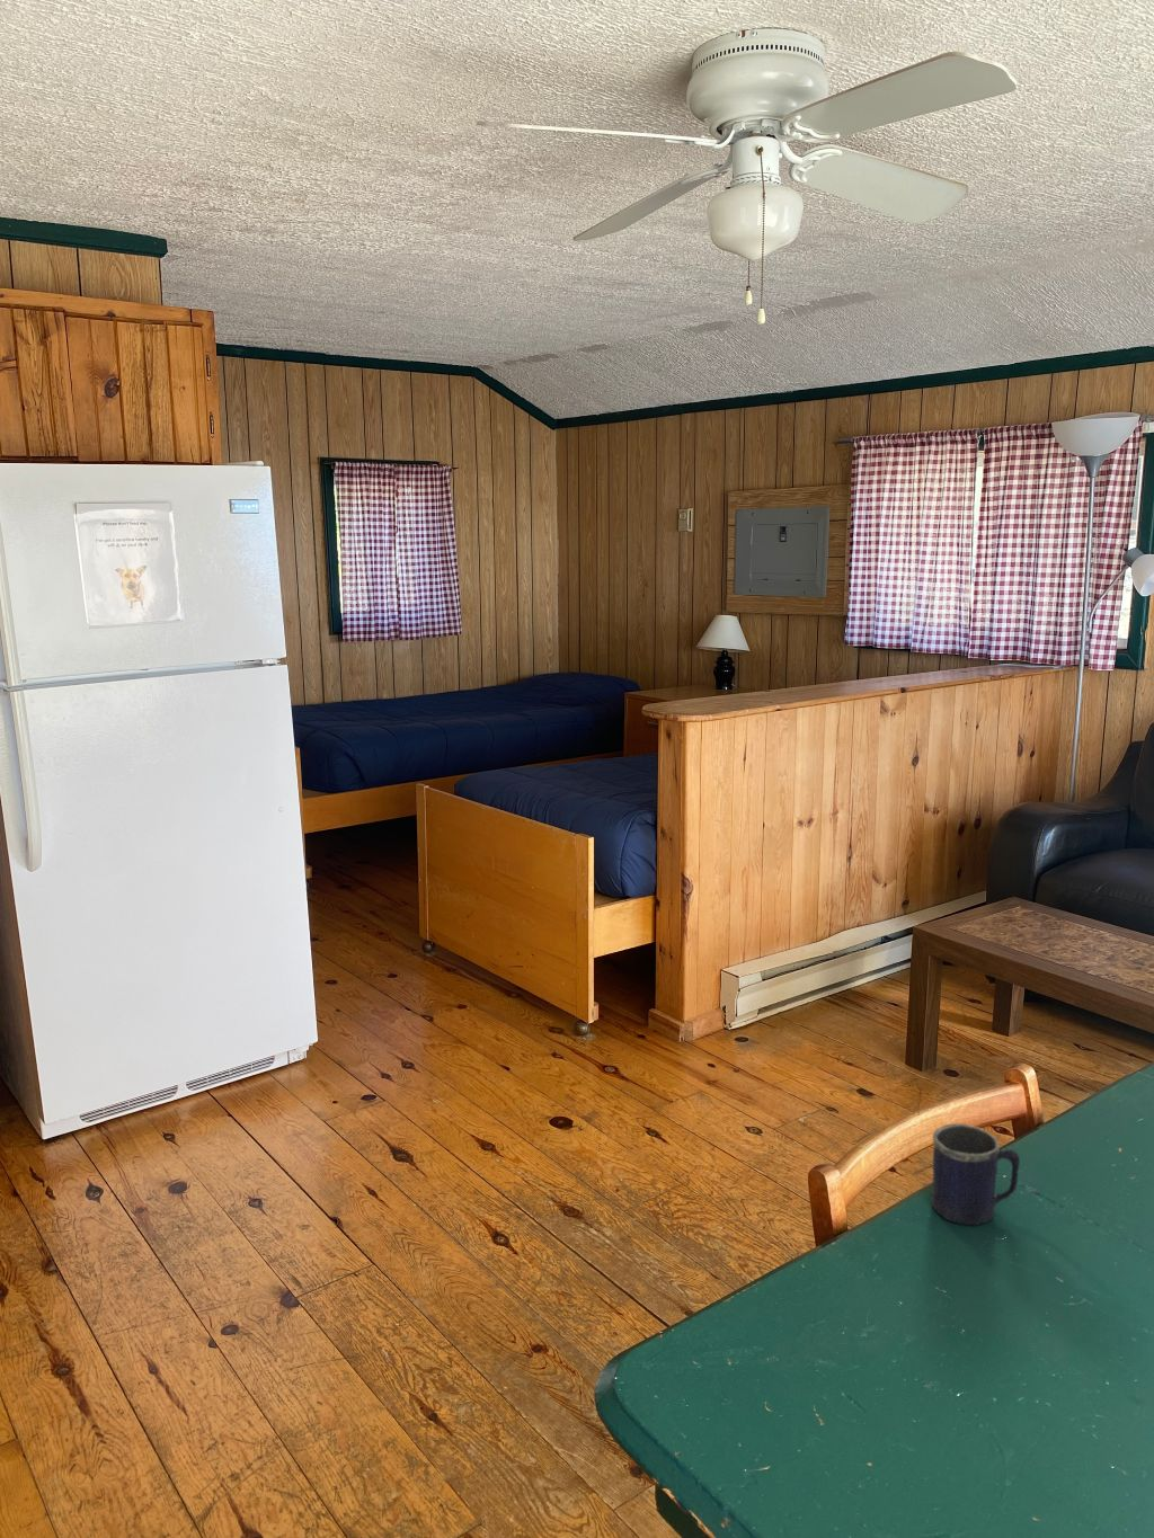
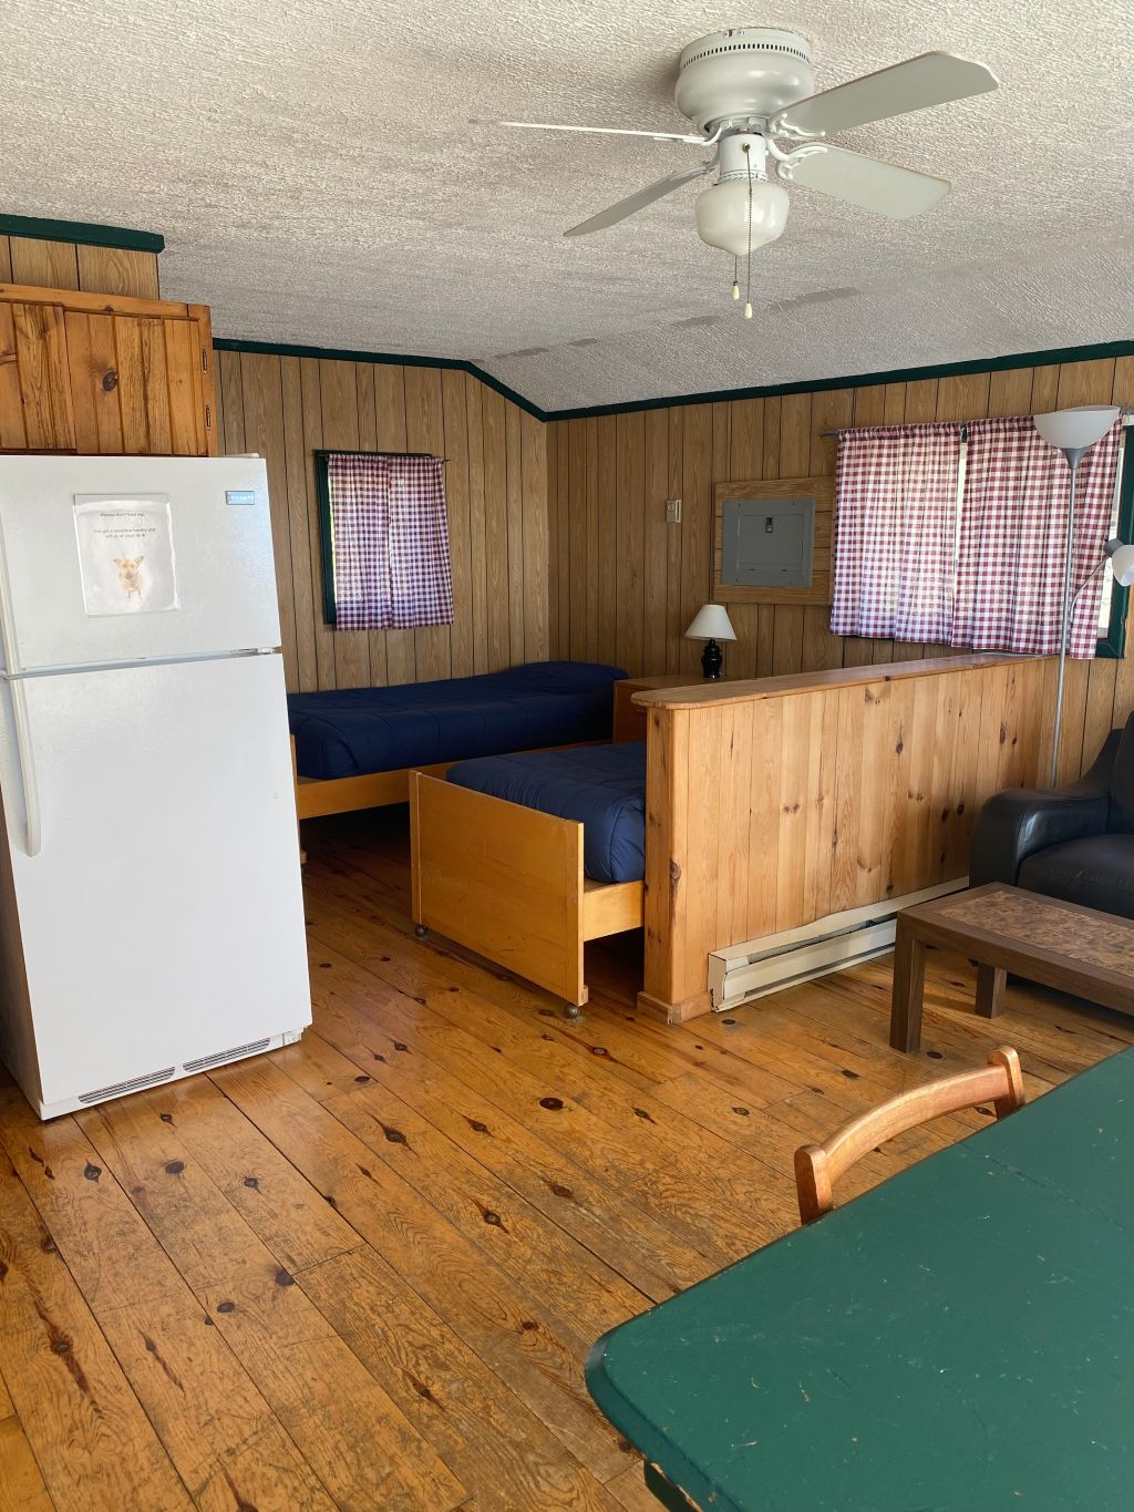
- mug [929,1122,1021,1225]
